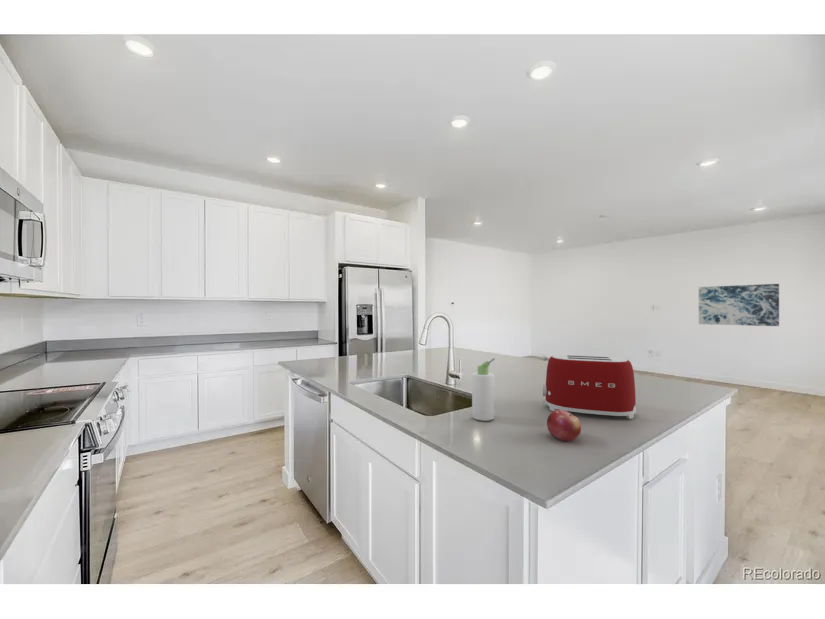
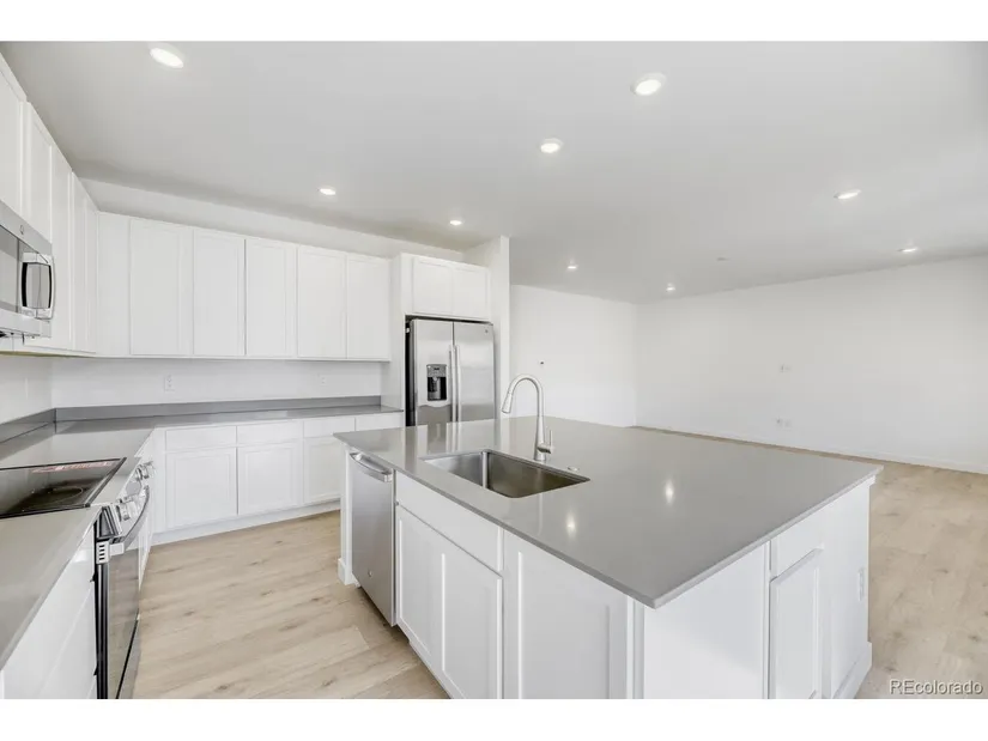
- fruit [546,409,582,442]
- bottle [471,357,496,422]
- toaster [541,354,637,420]
- wall art [698,283,780,327]
